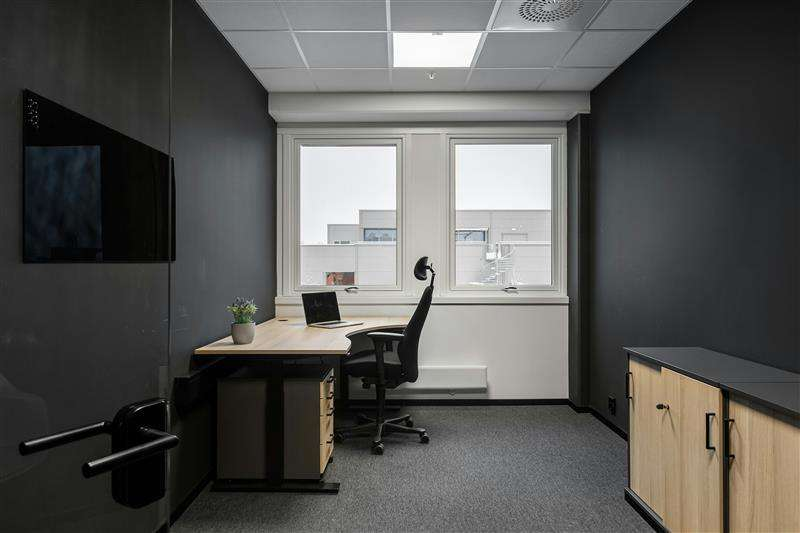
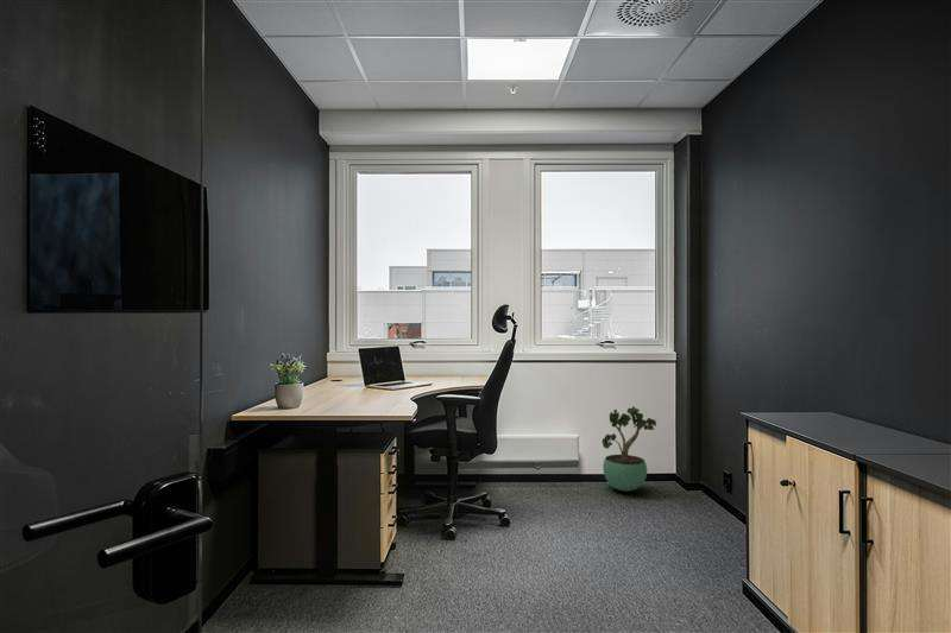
+ potted plant [602,405,657,493]
